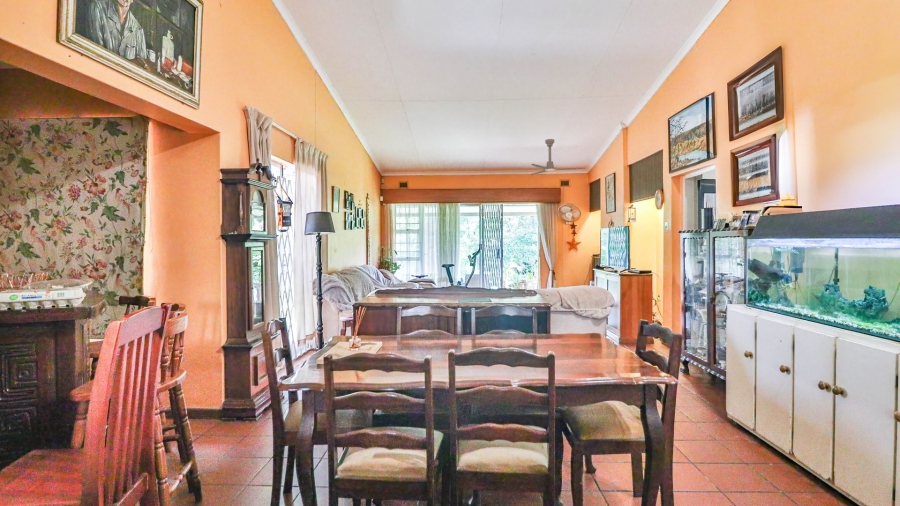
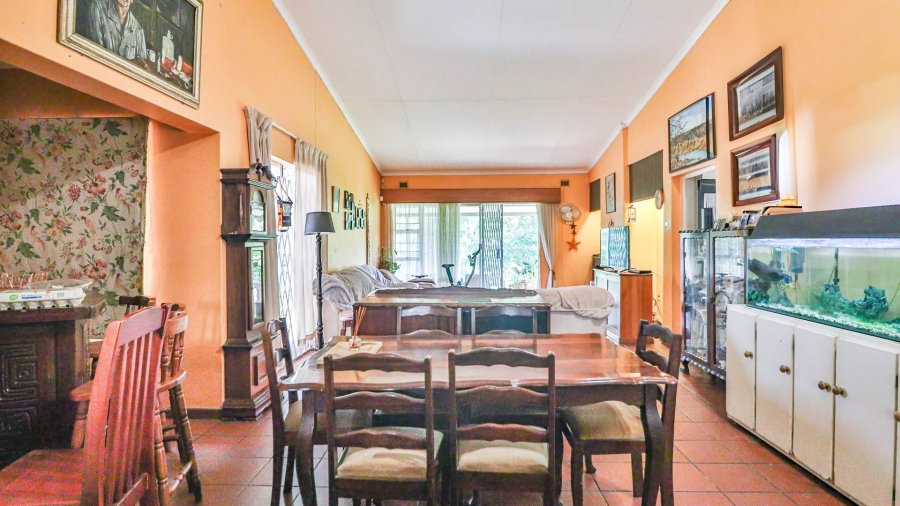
- ceiling fan [528,138,586,176]
